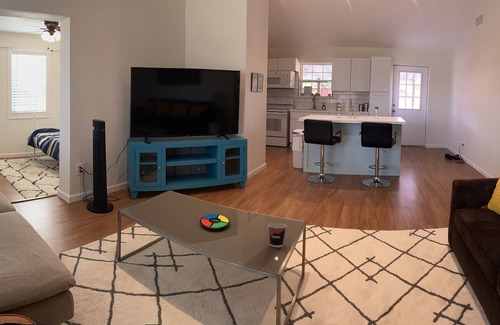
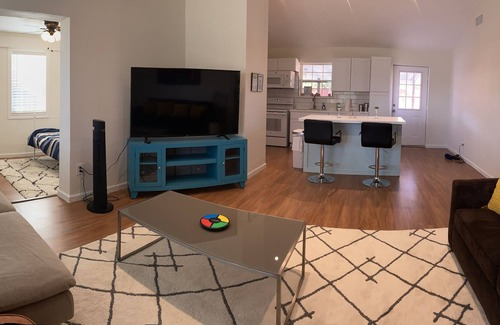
- cup [267,222,287,248]
